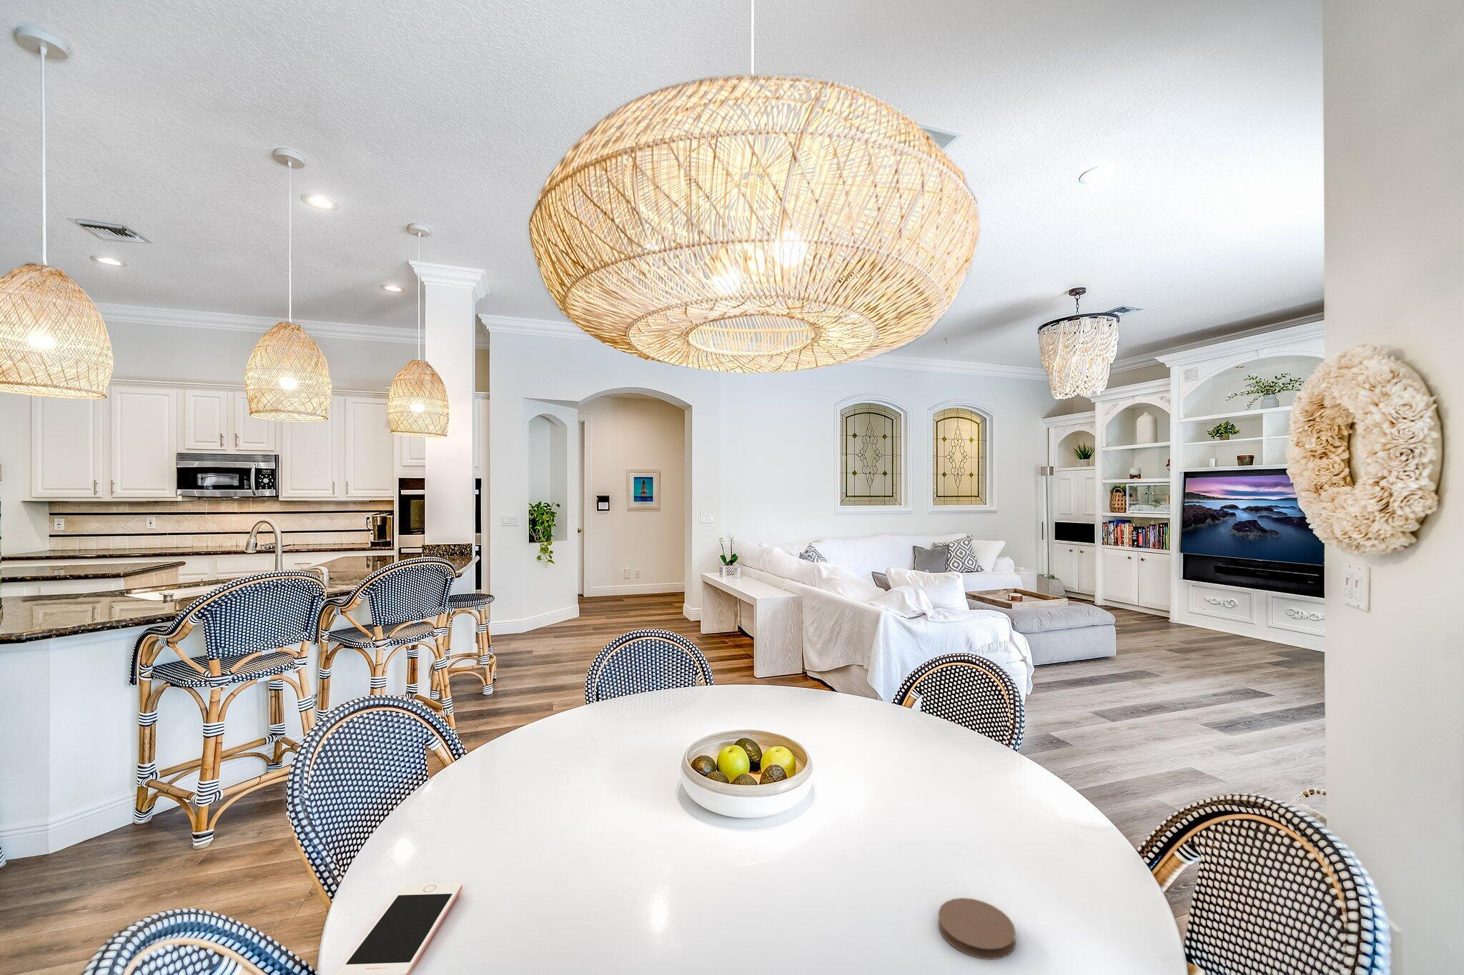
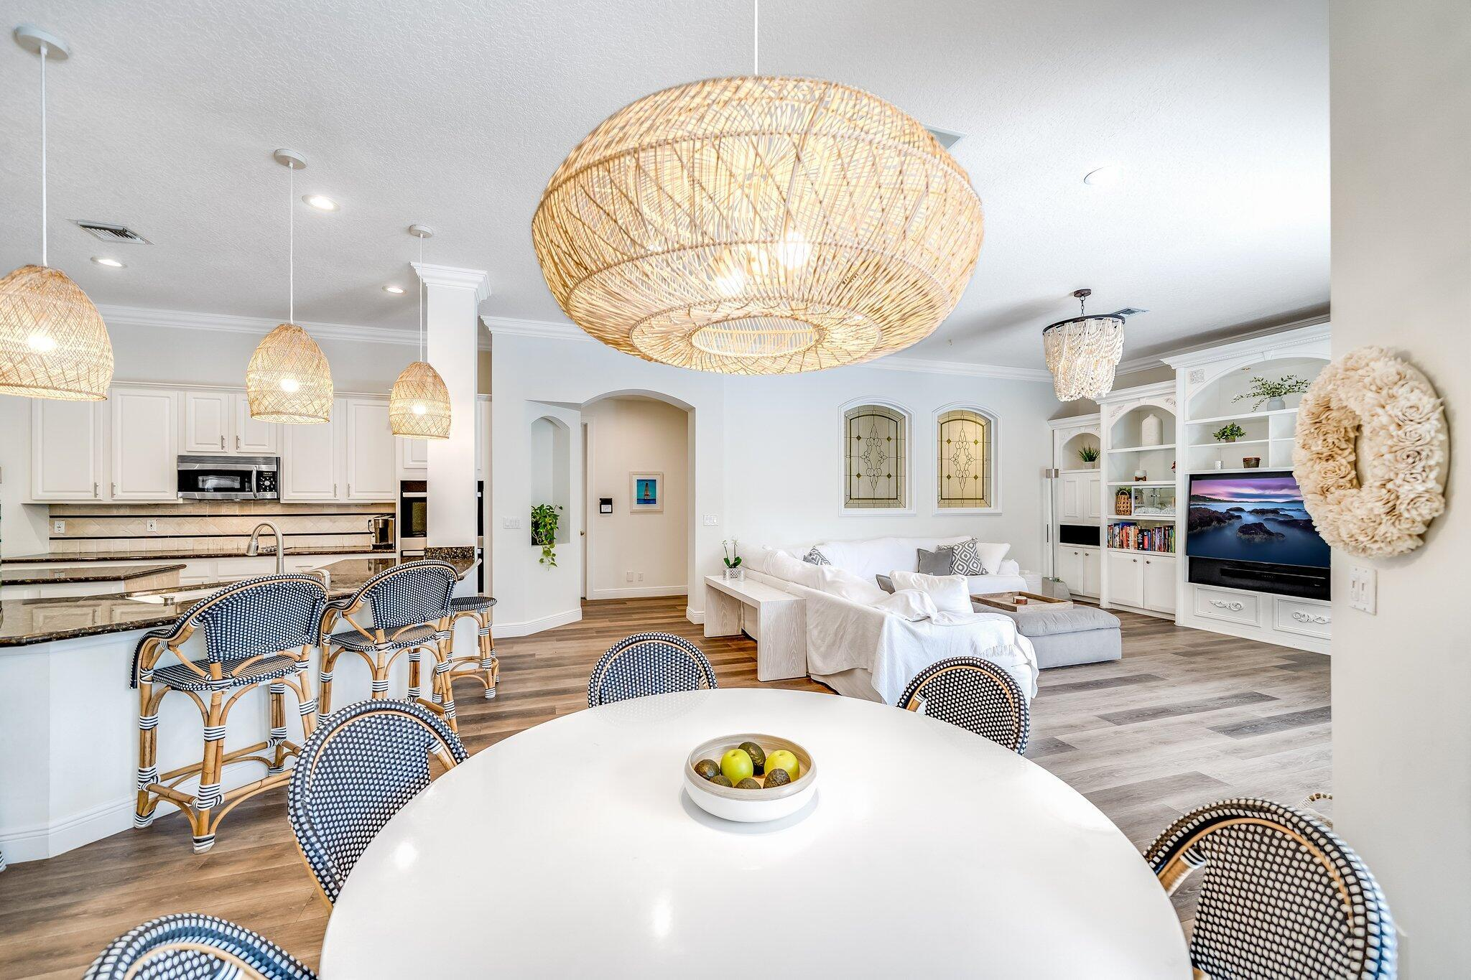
- coaster [938,897,1017,960]
- cell phone [334,881,464,975]
